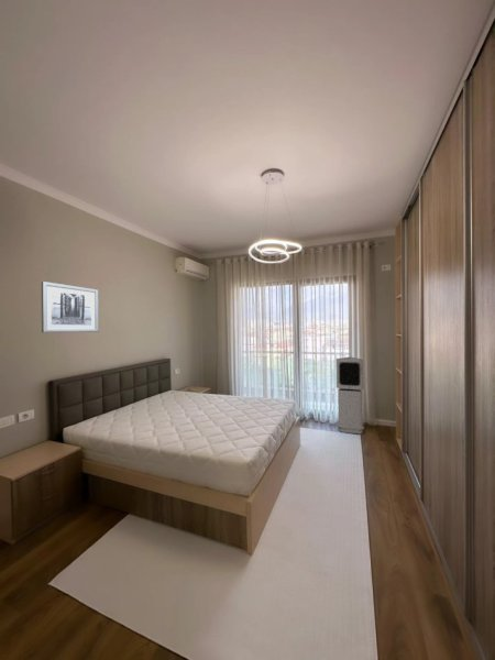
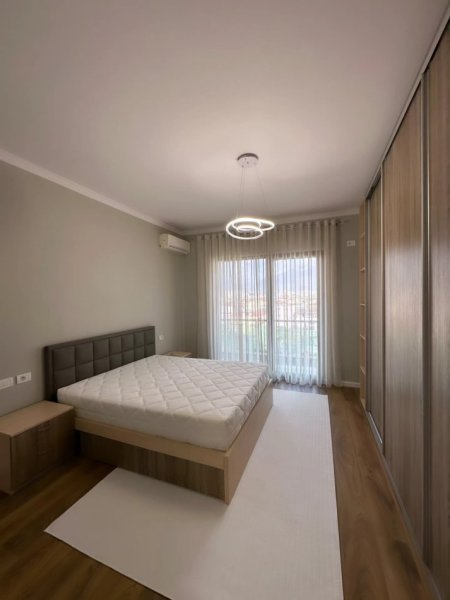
- air purifier [336,356,365,436]
- wall art [41,280,100,333]
